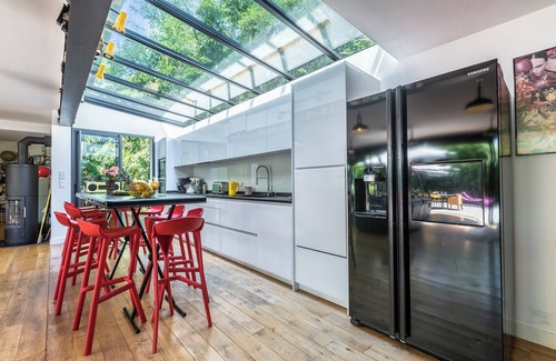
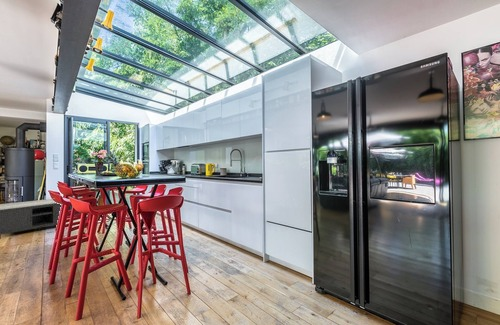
+ bench [0,198,61,240]
